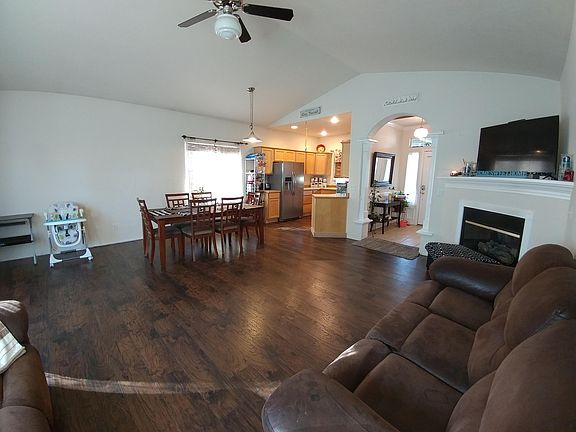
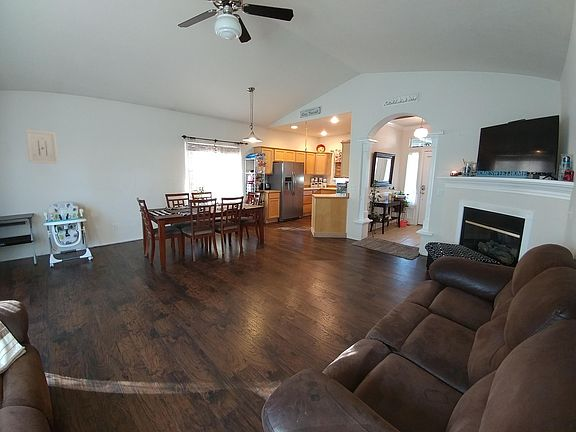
+ wall art [24,129,59,165]
